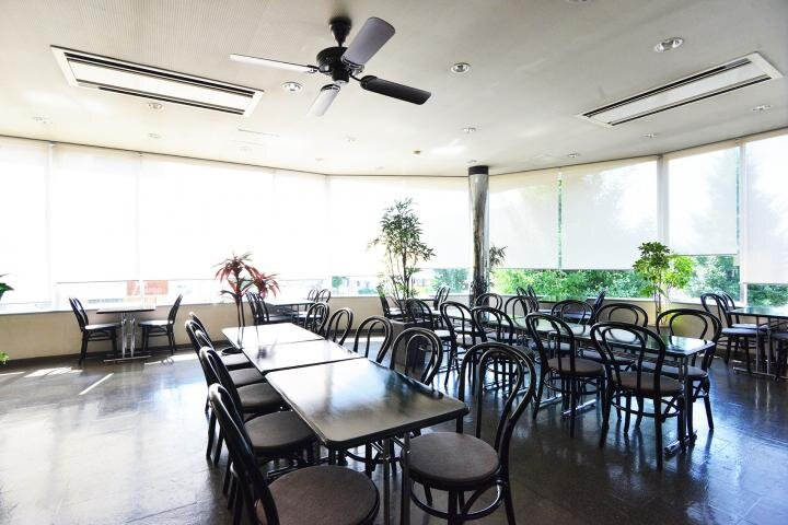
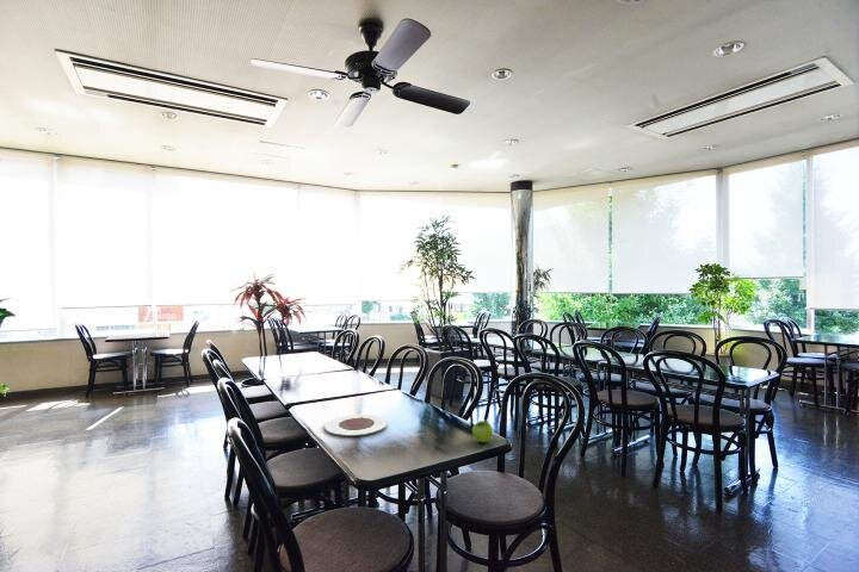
+ fruit [471,419,494,443]
+ plate [323,414,388,437]
